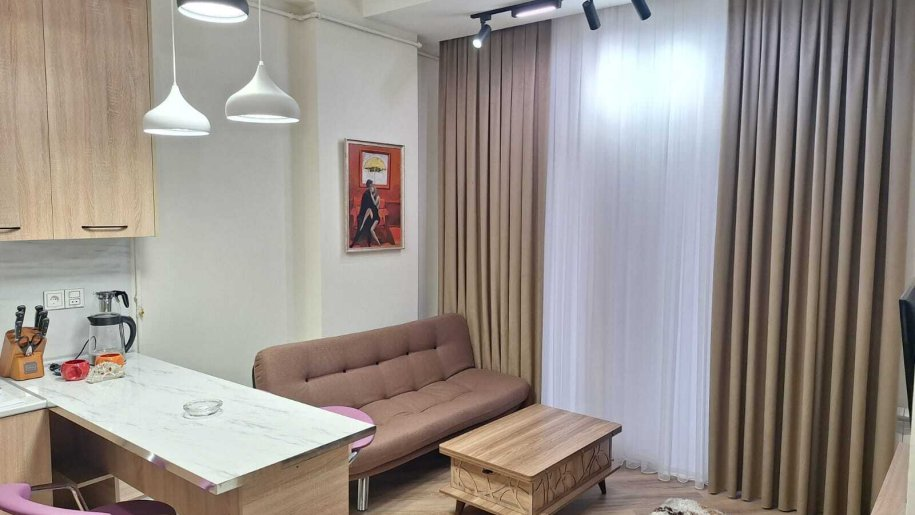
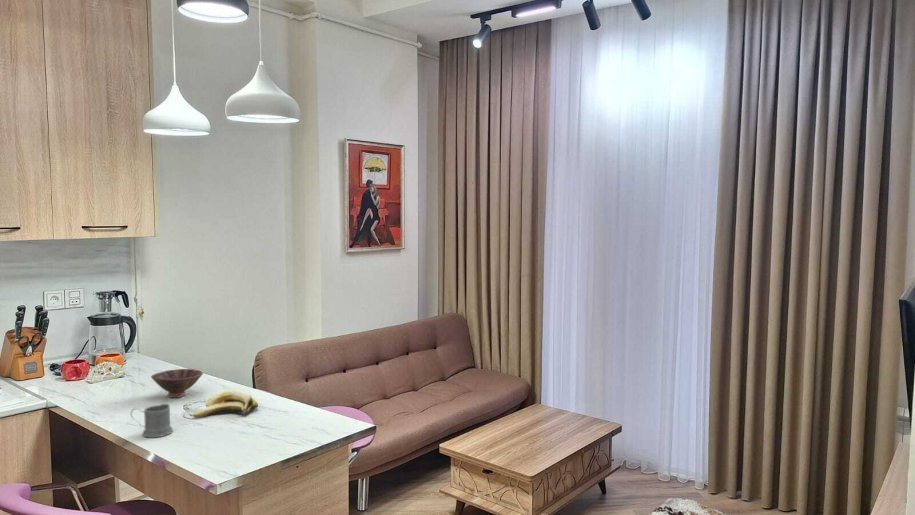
+ mug [130,403,174,438]
+ bowl [150,368,204,399]
+ banana [193,389,259,418]
